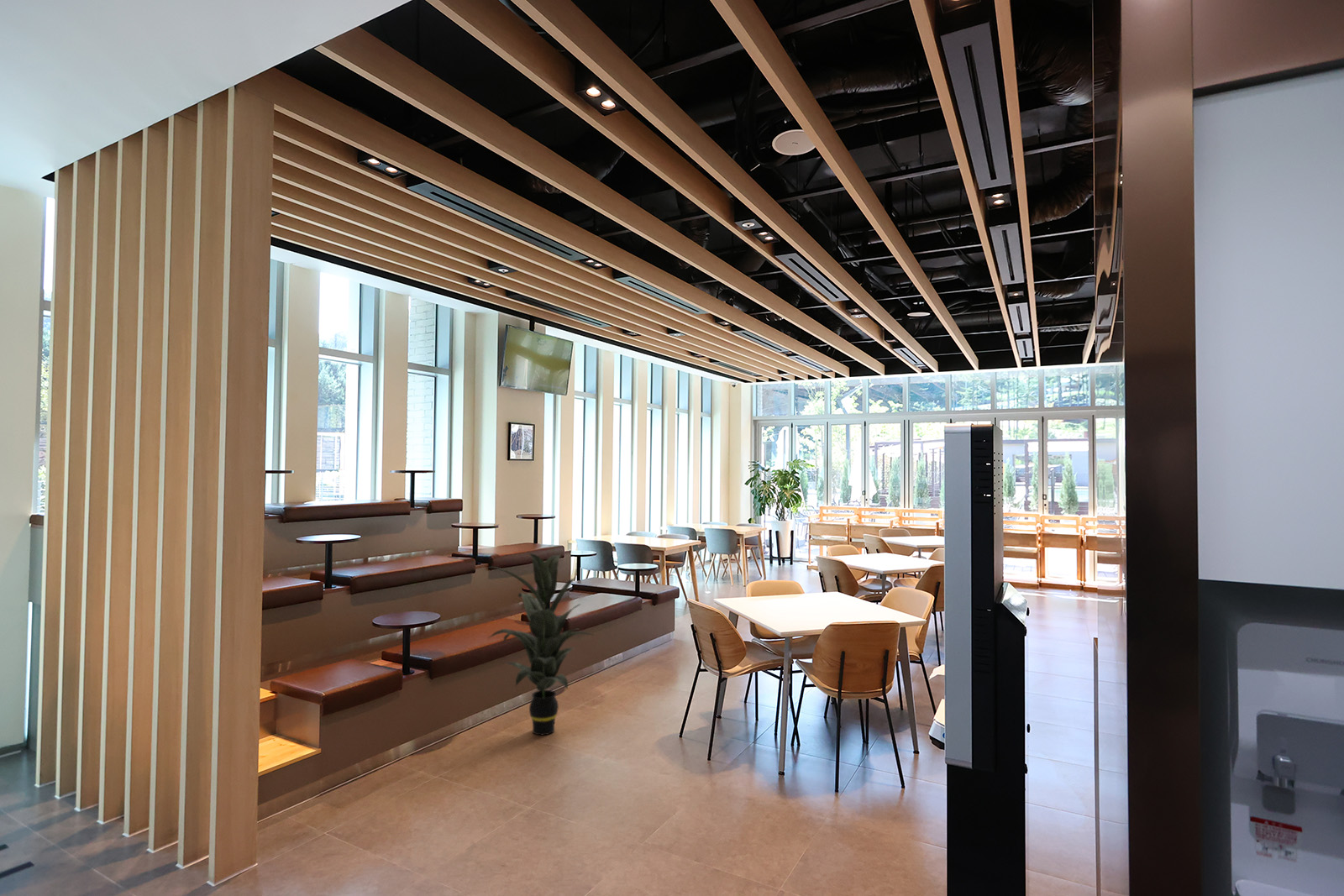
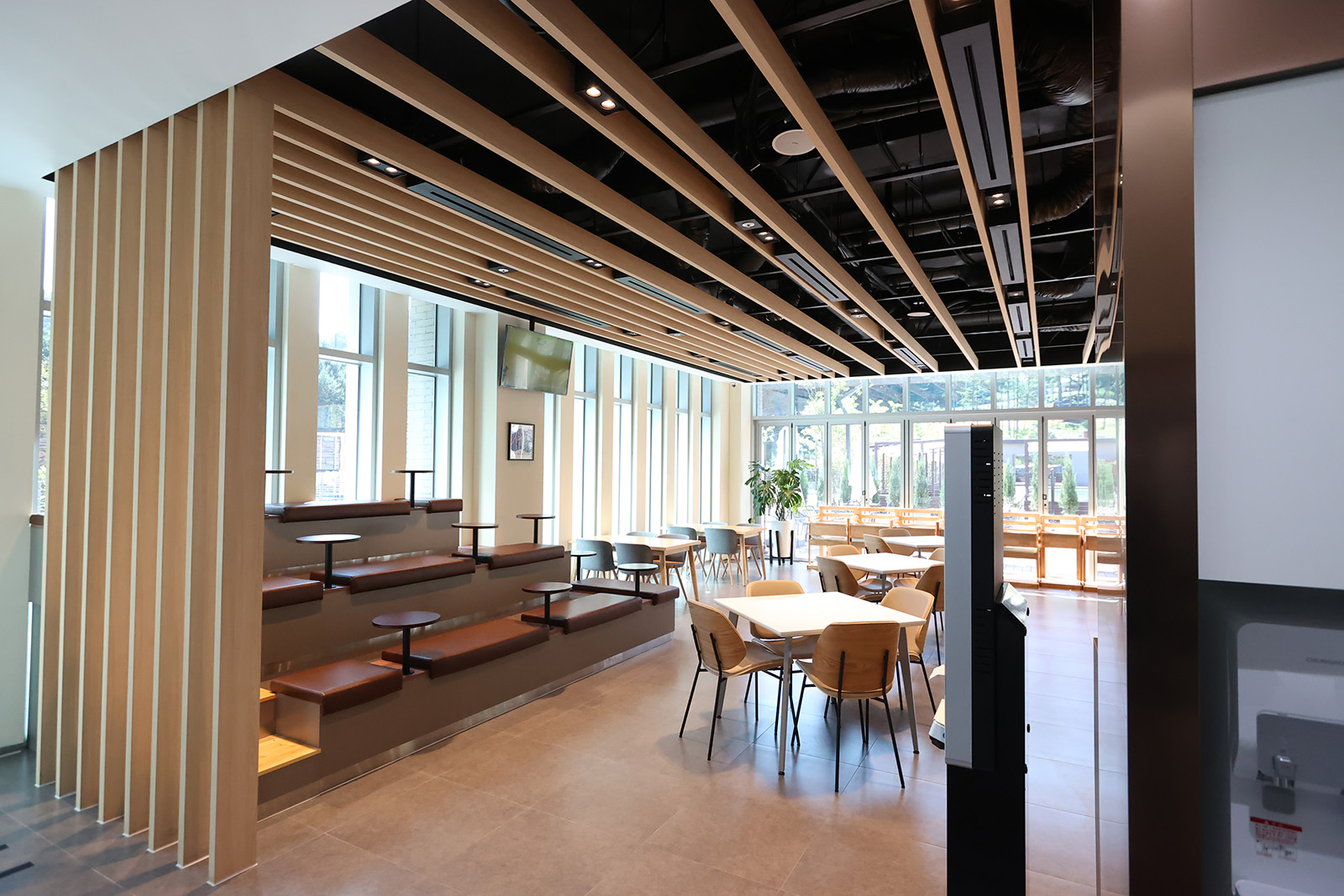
- indoor plant [486,553,597,736]
